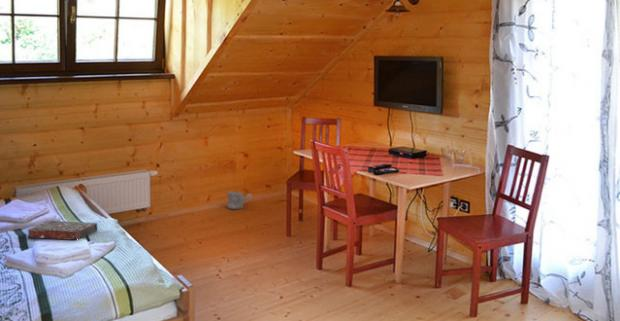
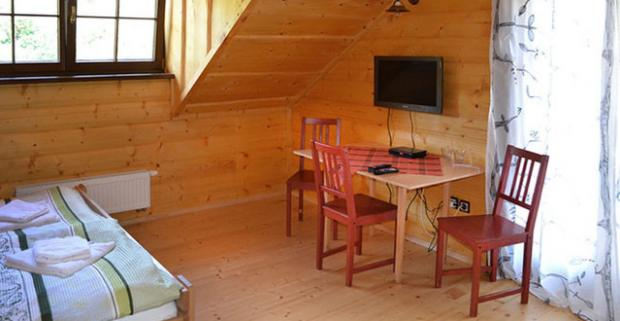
- watering can [226,190,253,210]
- book [26,220,98,241]
